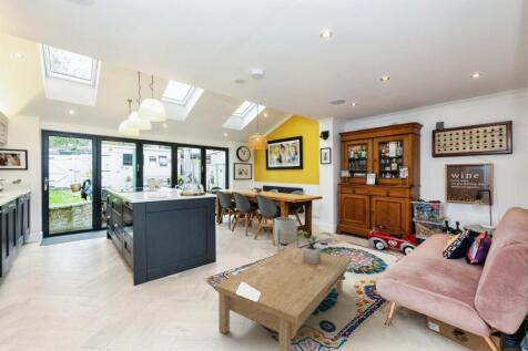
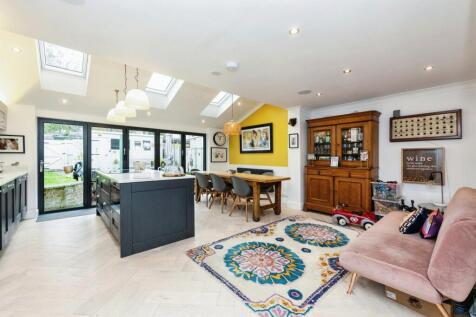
- potted plant [296,230,334,264]
- planter [273,216,299,252]
- coffee table [214,246,352,351]
